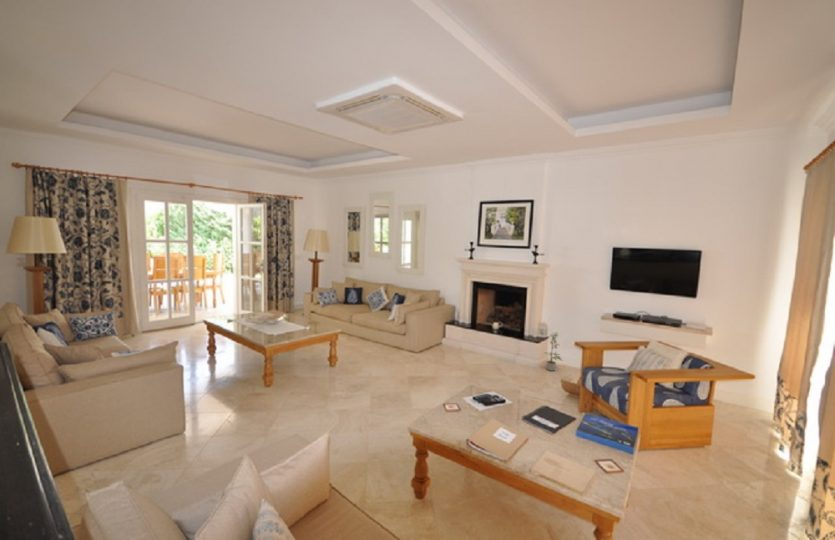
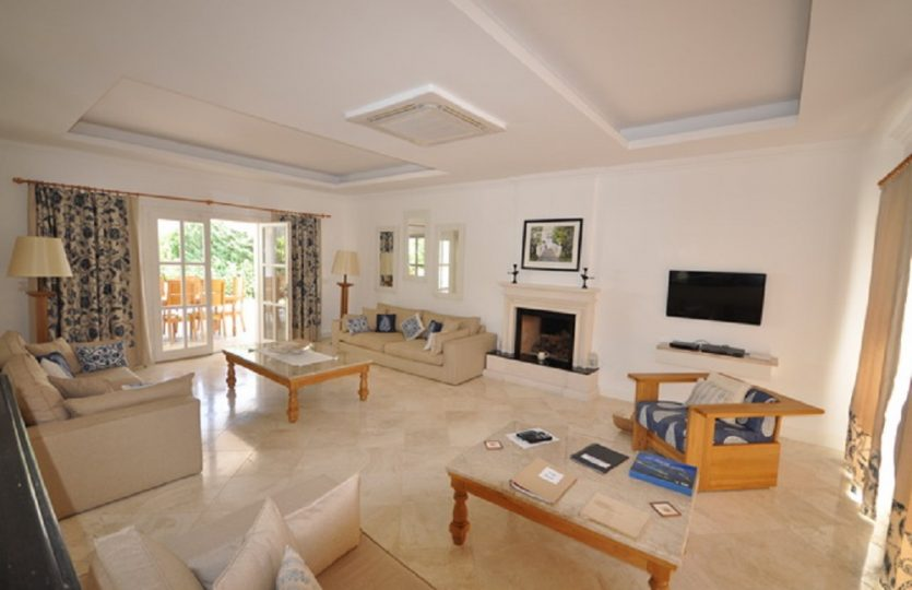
- potted plant [543,331,563,372]
